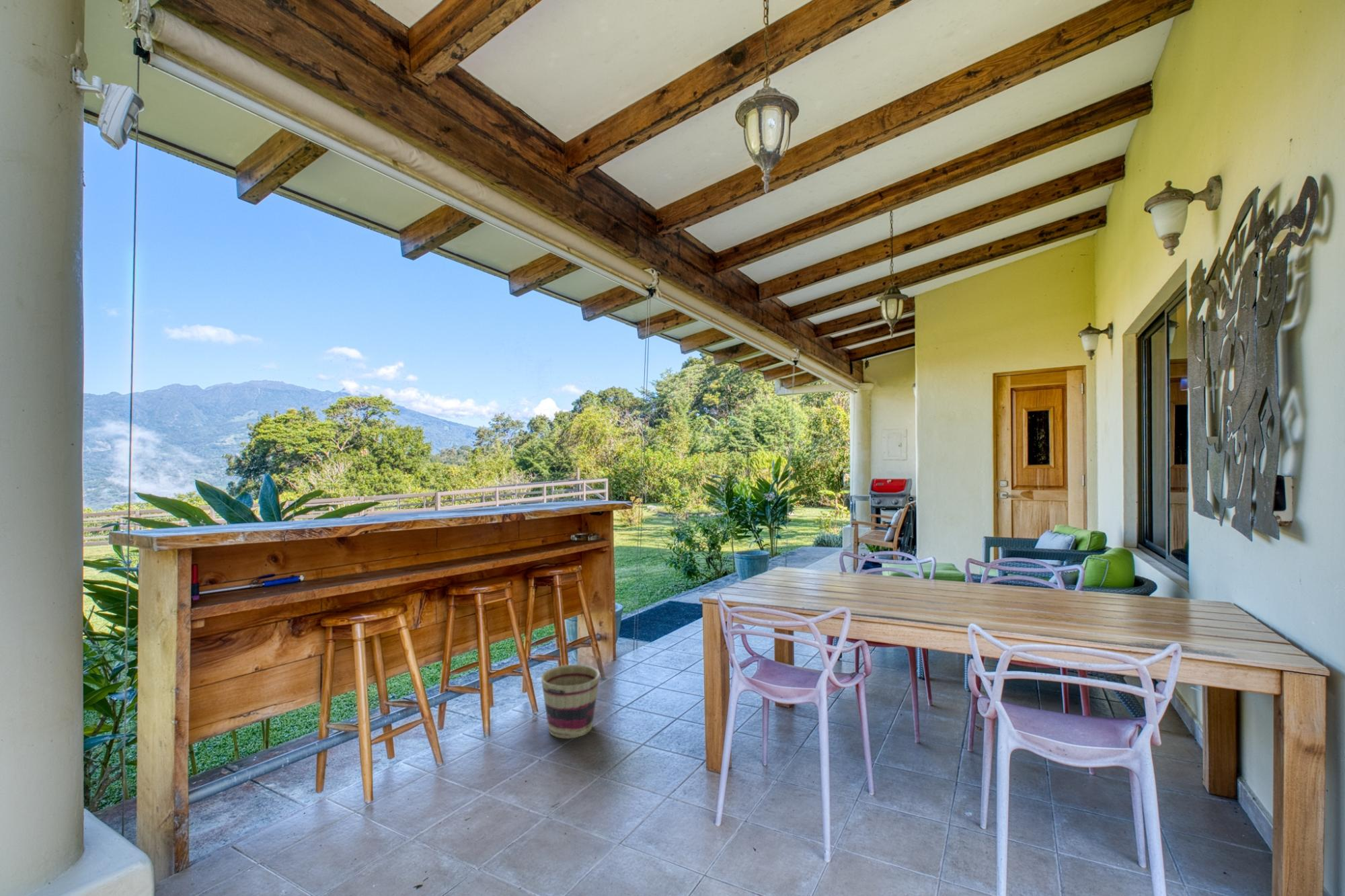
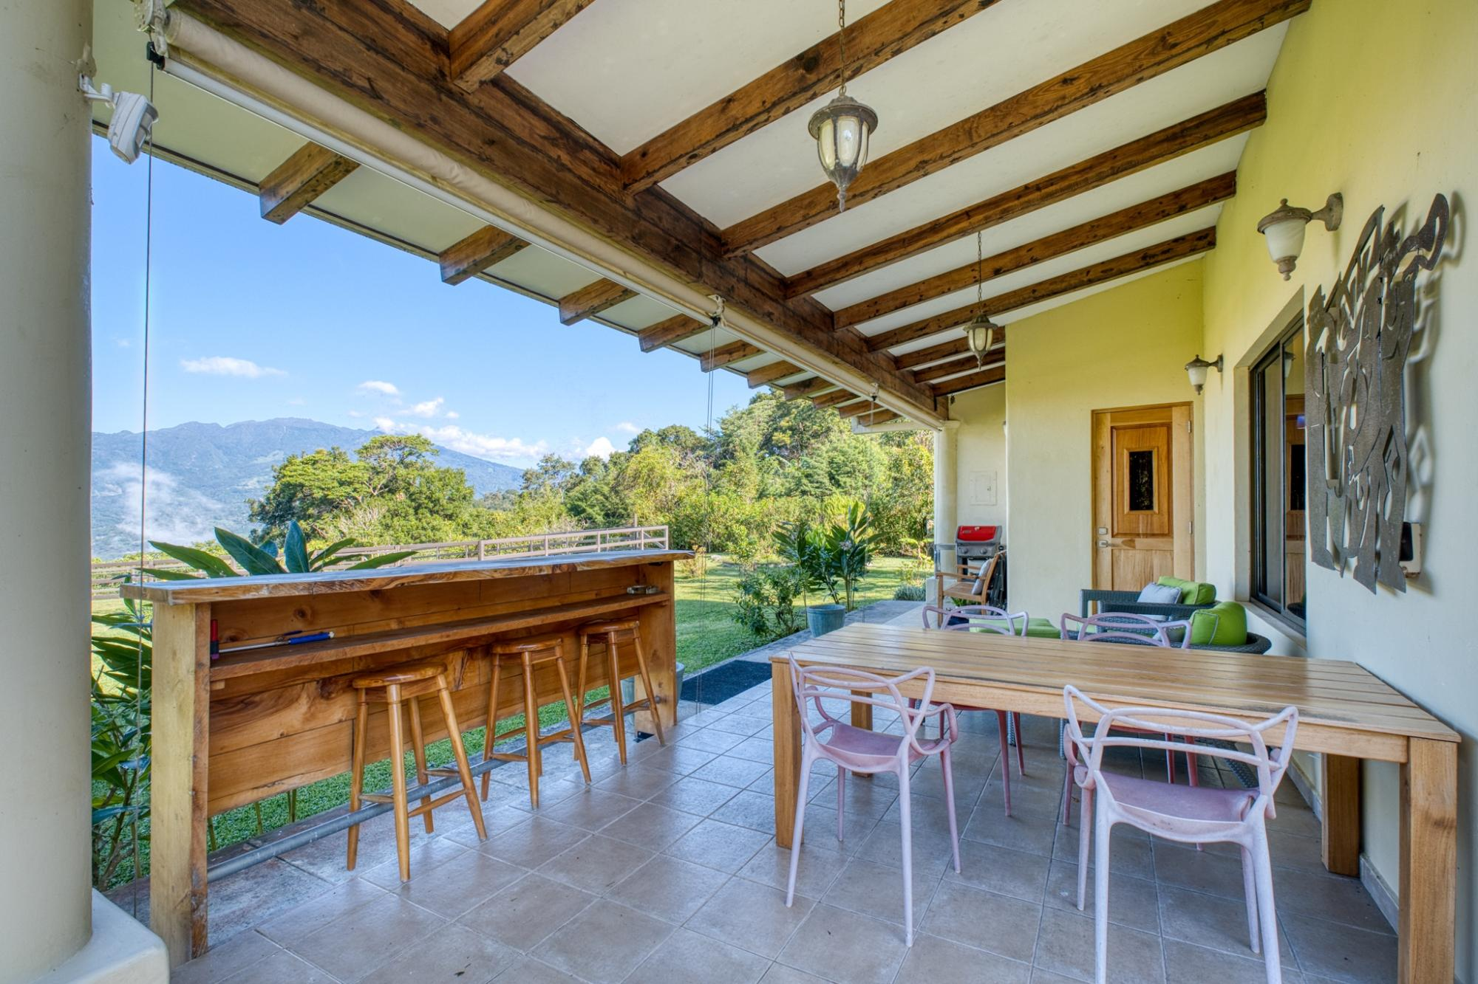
- basket [541,664,601,739]
